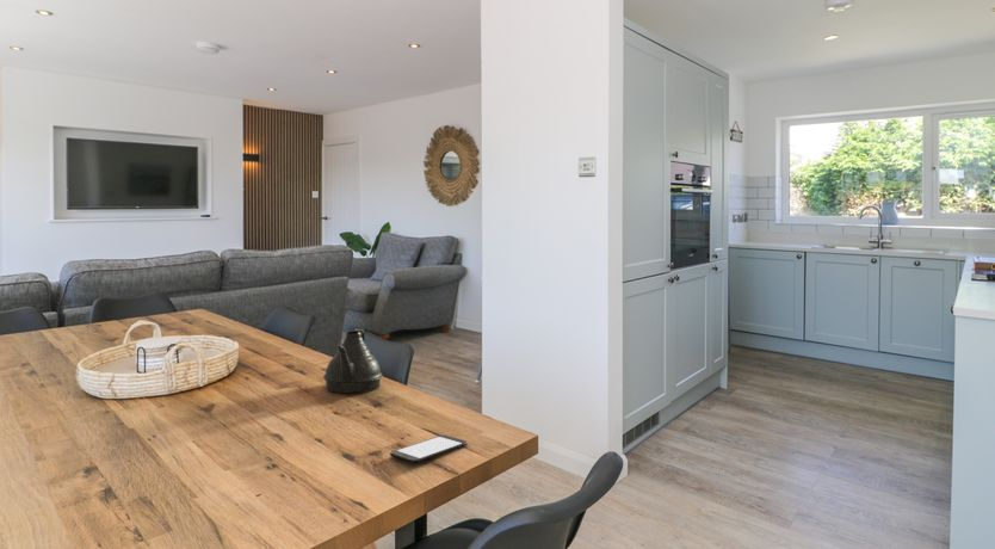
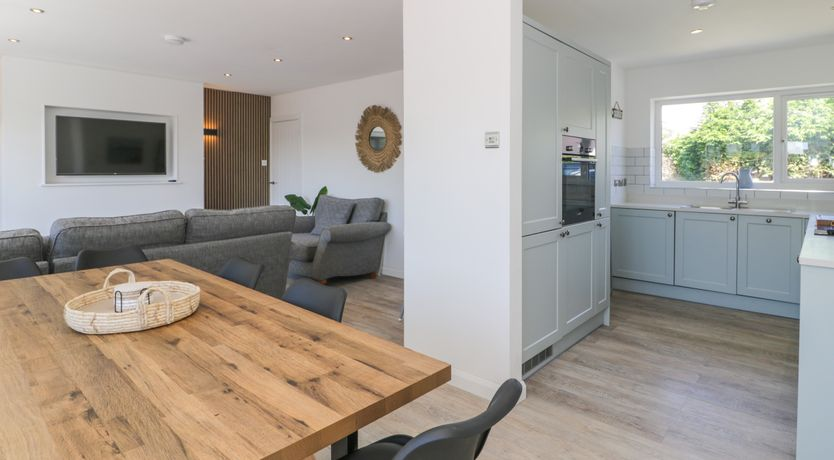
- smartphone [389,434,469,464]
- teapot [322,328,383,394]
